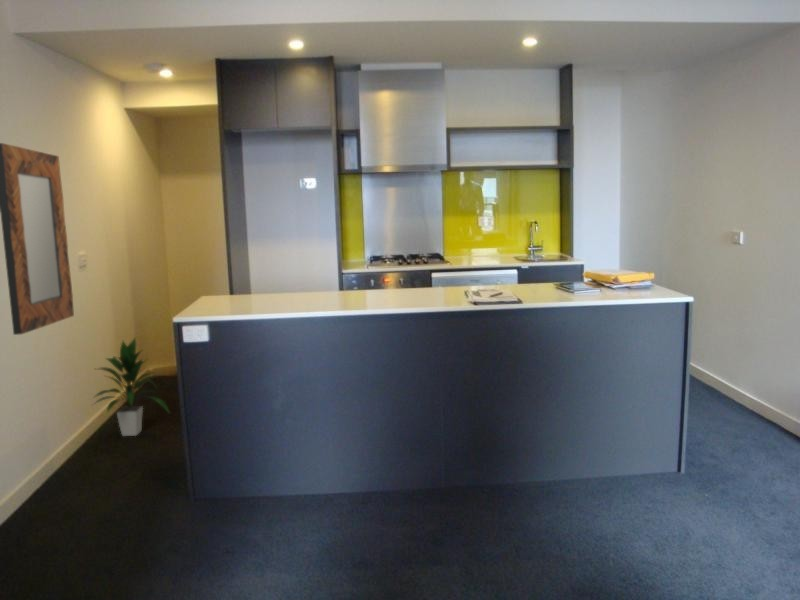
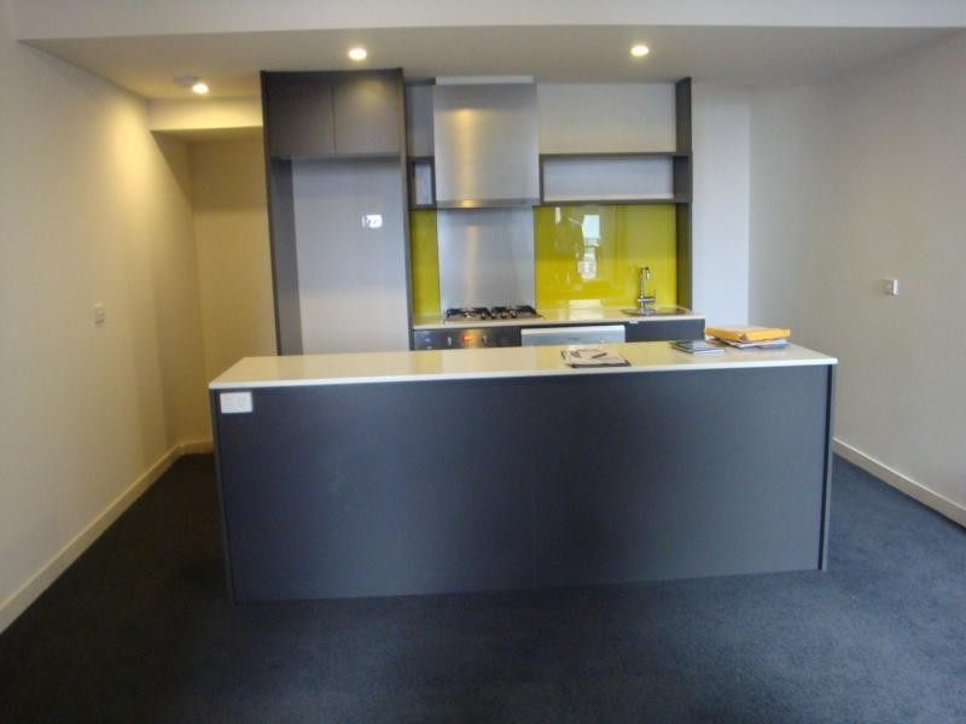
- home mirror [0,142,75,336]
- indoor plant [92,336,171,437]
